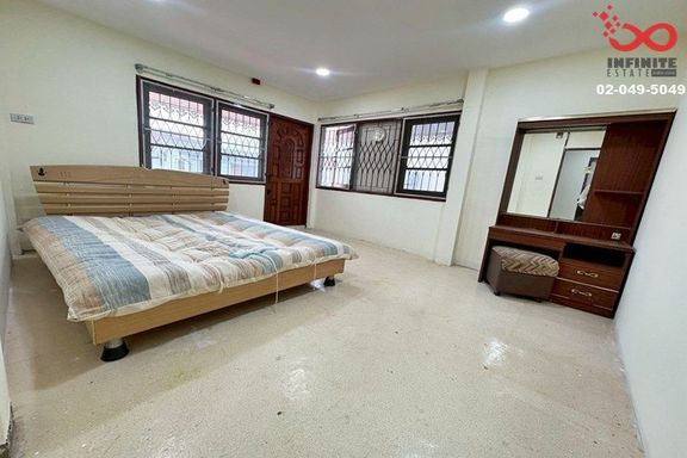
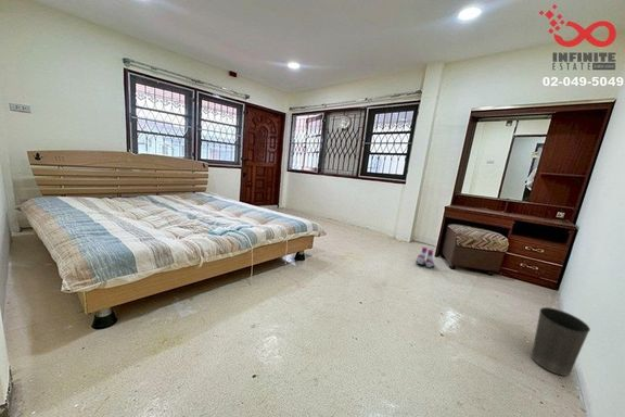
+ boots [414,247,435,268]
+ waste basket [531,306,591,377]
